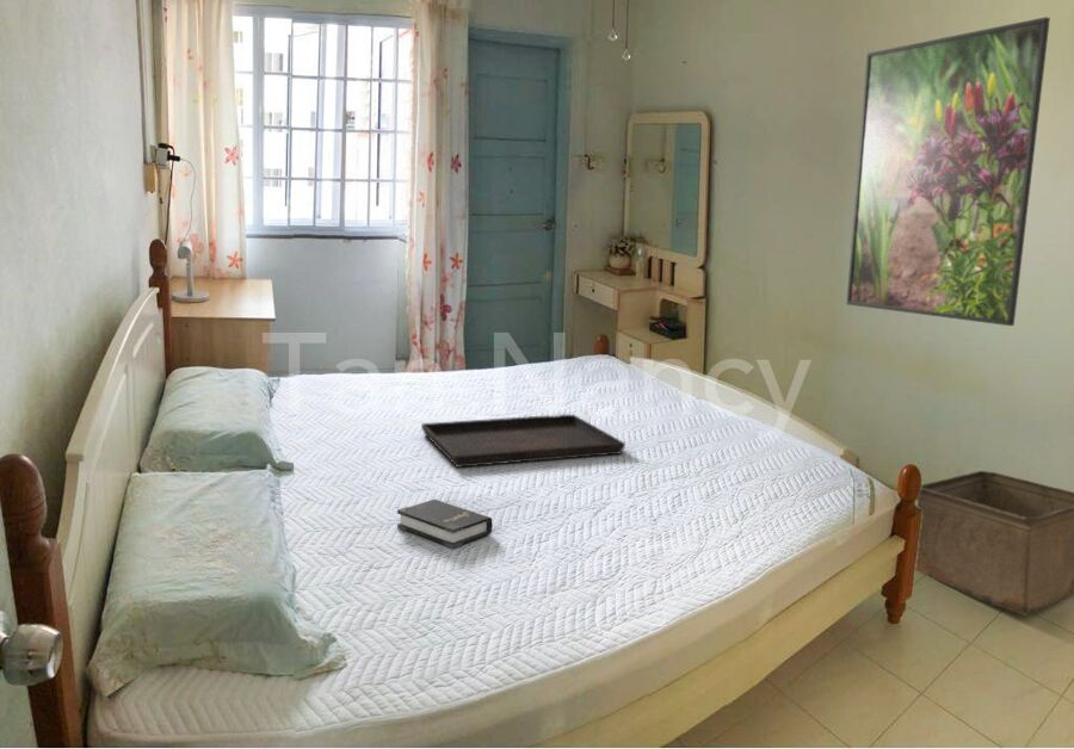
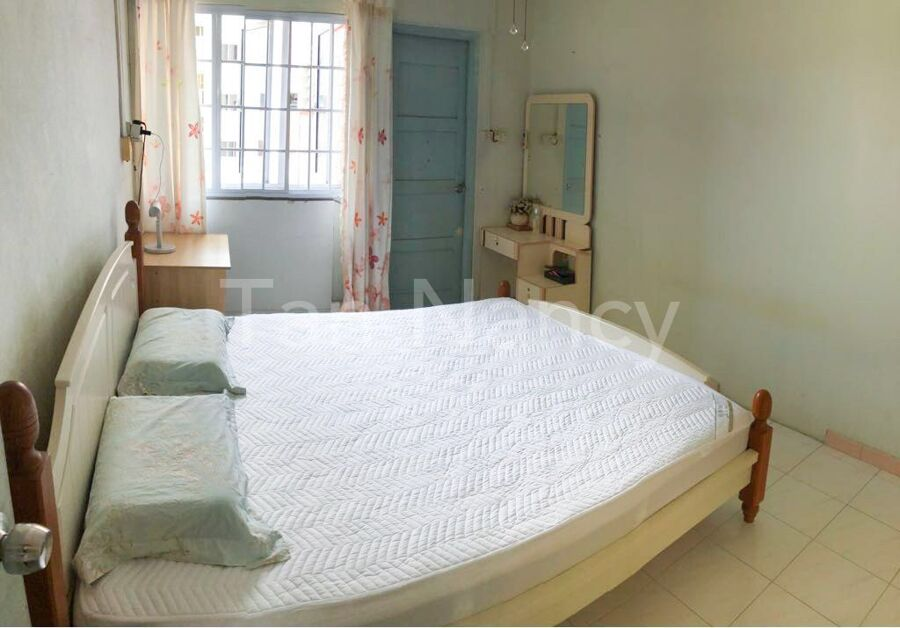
- hardback book [396,499,493,550]
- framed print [845,16,1051,327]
- storage bin [914,470,1074,617]
- serving tray [420,413,626,469]
